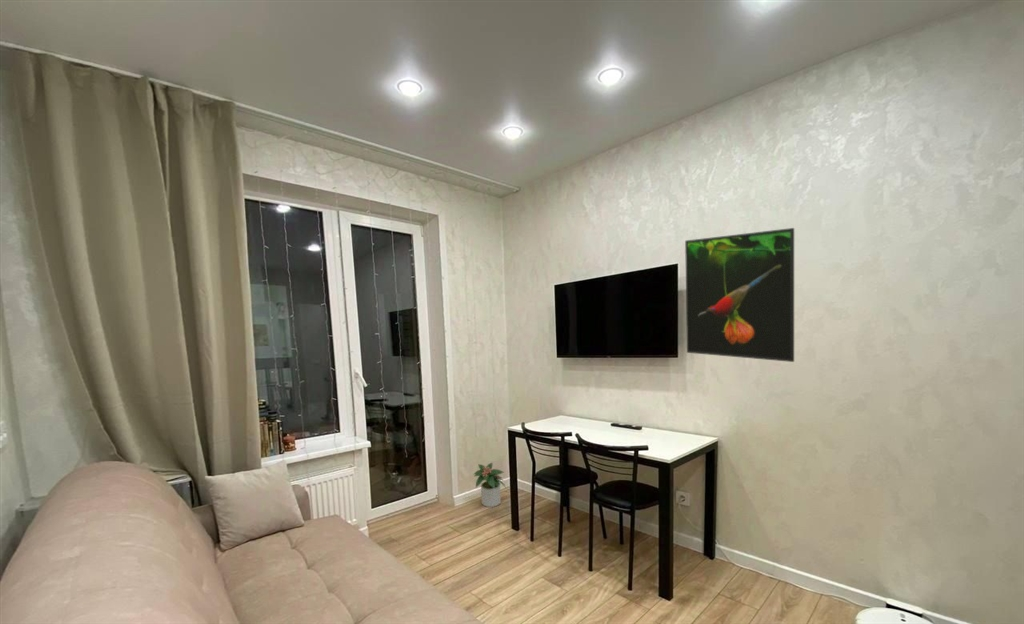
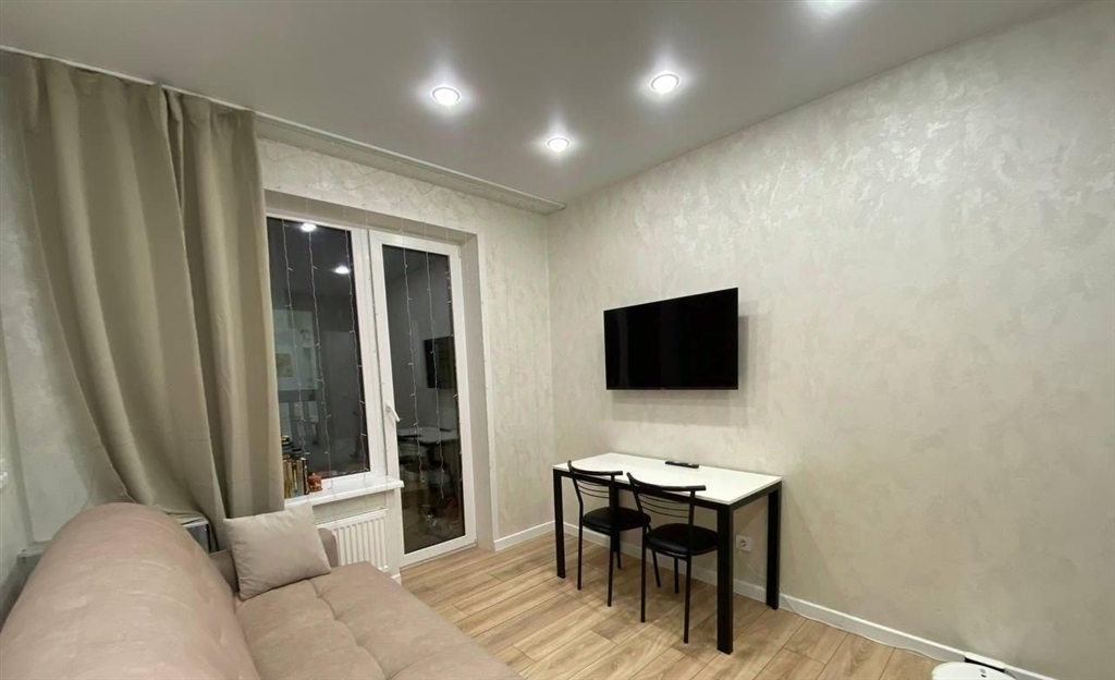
- potted plant [473,462,507,508]
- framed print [684,227,795,363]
